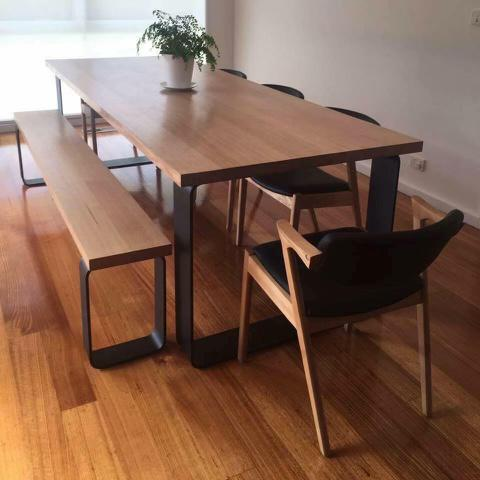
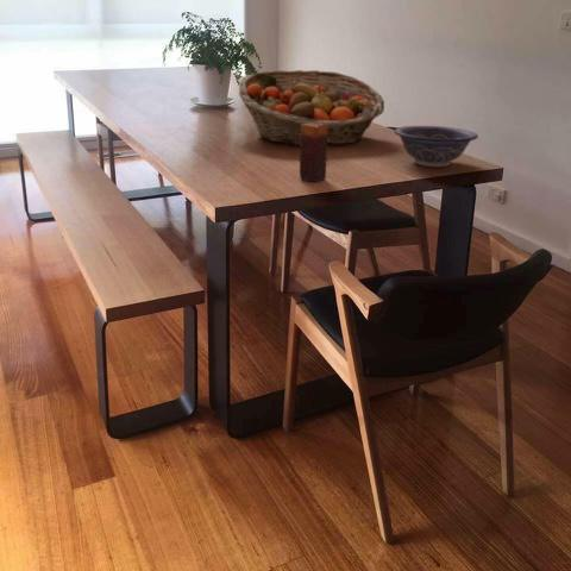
+ candle [299,123,328,183]
+ fruit basket [238,69,385,146]
+ decorative bowl [393,125,479,168]
